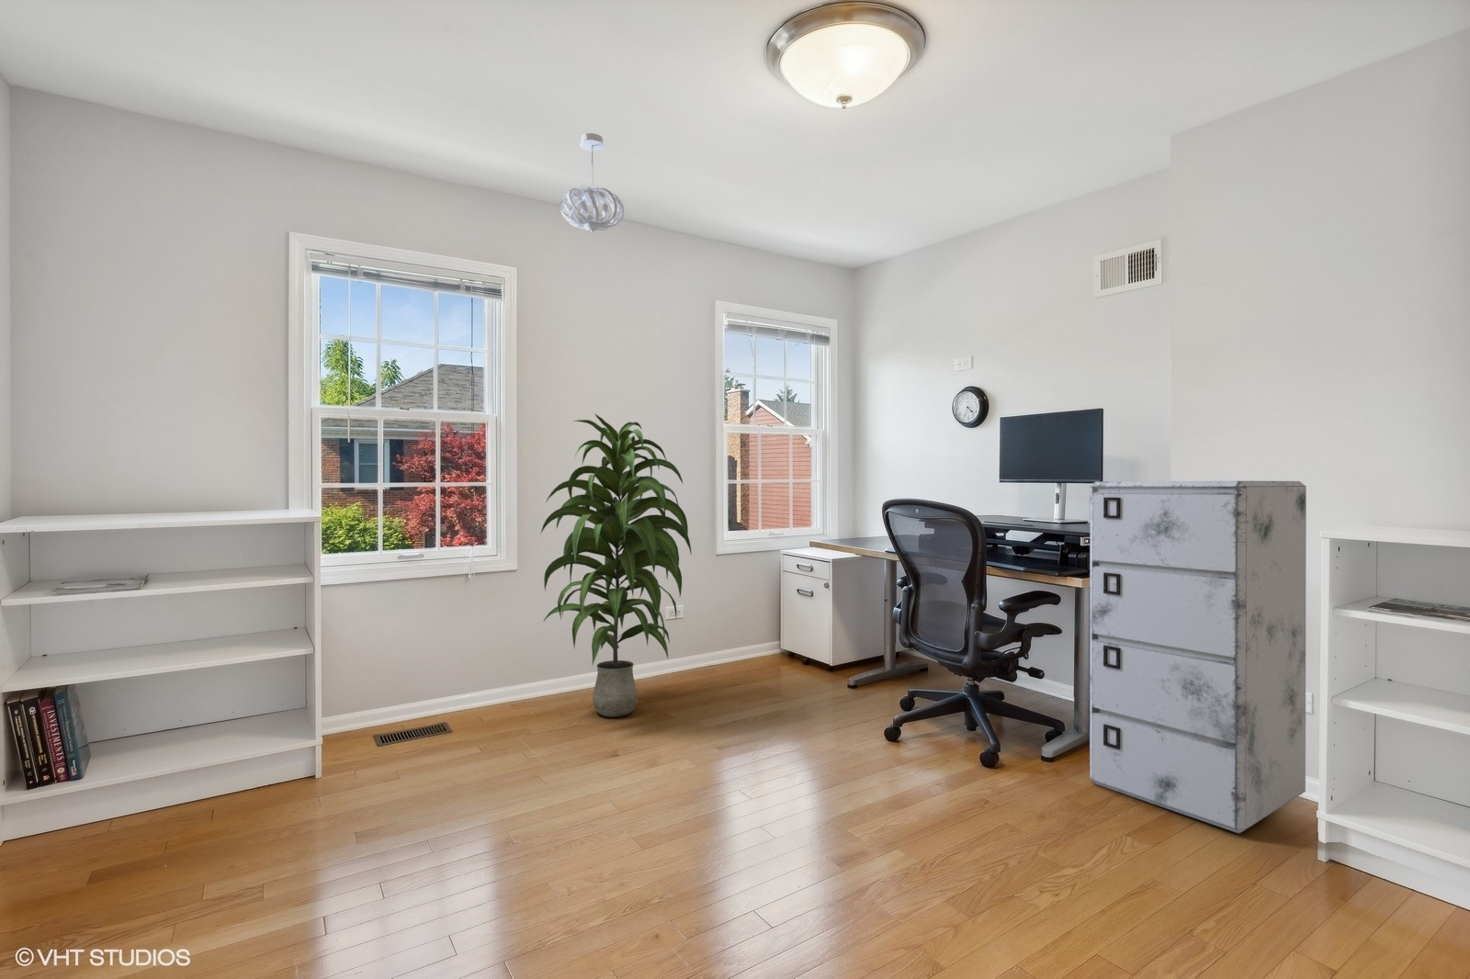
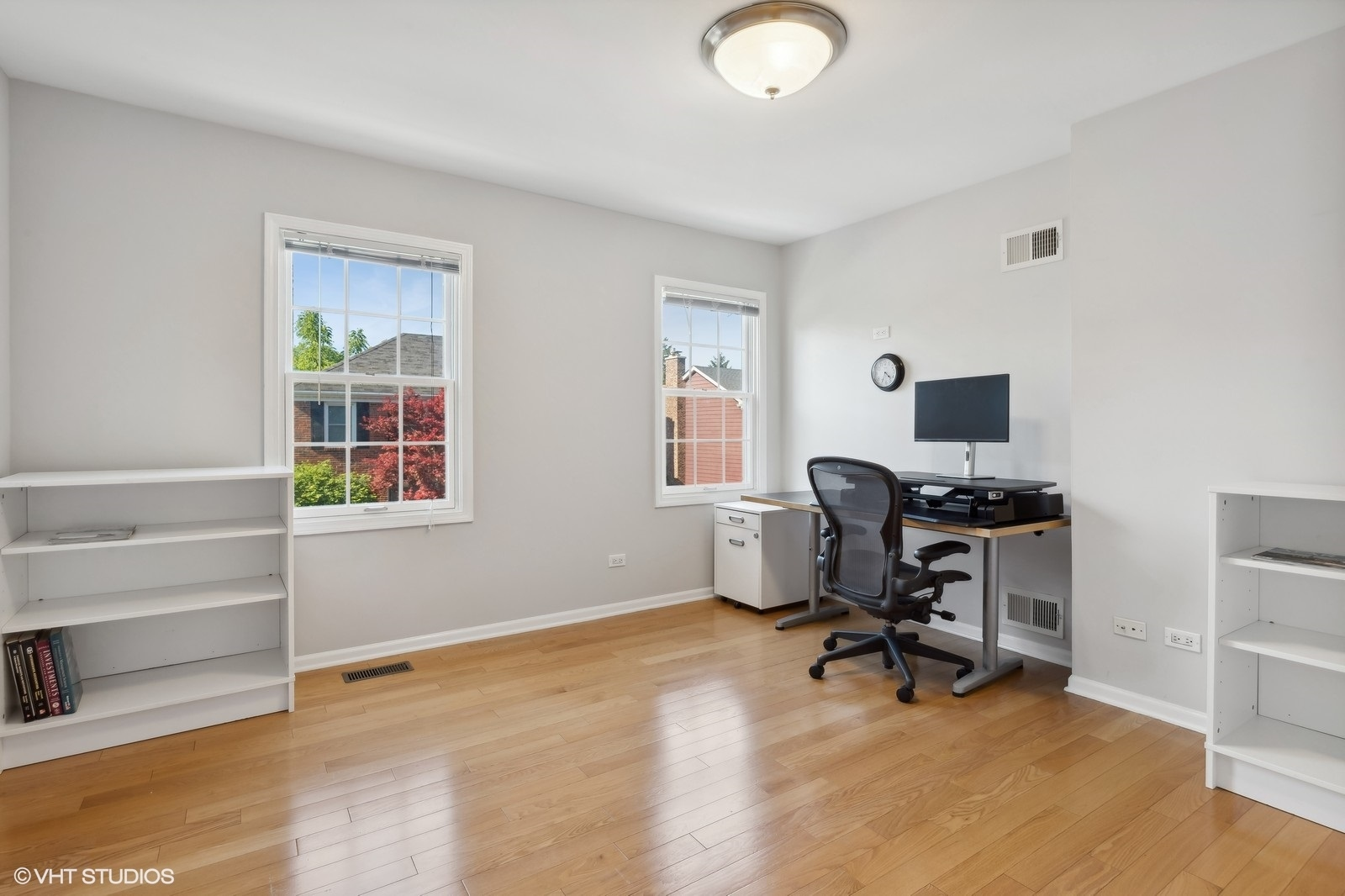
- pendant light [558,132,625,233]
- filing cabinet [1089,481,1307,834]
- indoor plant [539,412,692,718]
